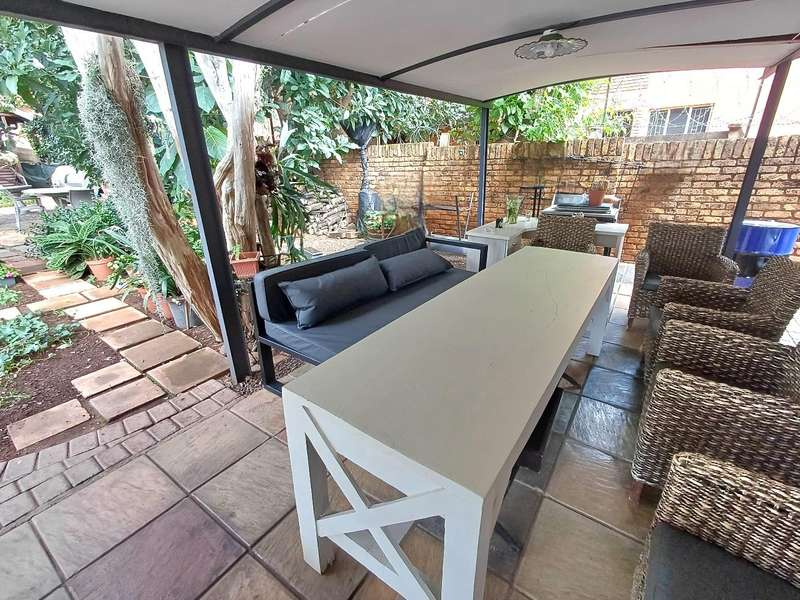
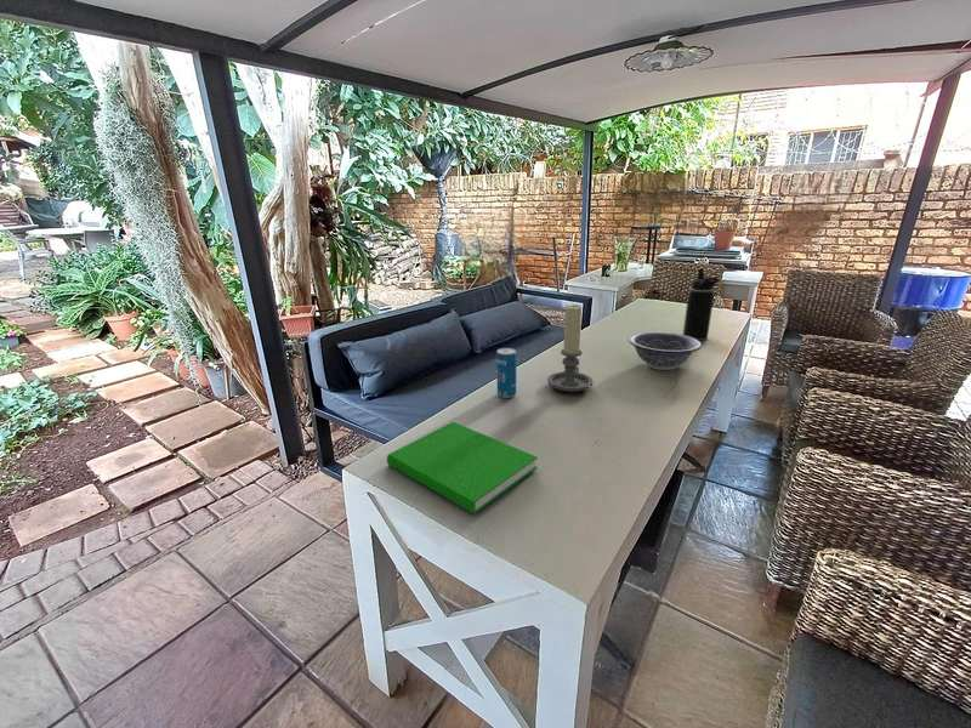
+ candle holder [546,303,595,393]
+ decorative bowl [628,331,703,371]
+ water bottle [682,267,720,342]
+ beverage can [495,347,517,399]
+ book [386,421,539,516]
